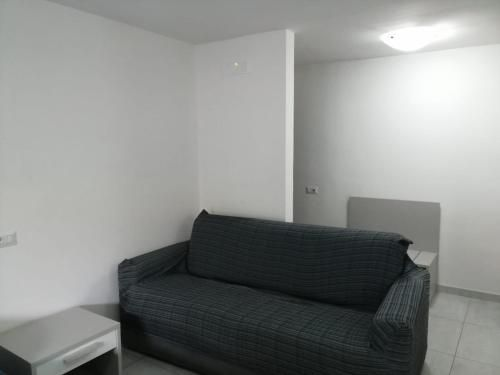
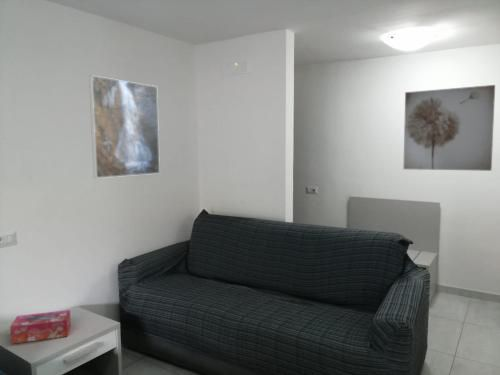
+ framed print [88,74,161,179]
+ wall art [402,84,496,172]
+ tissue box [9,309,72,345]
